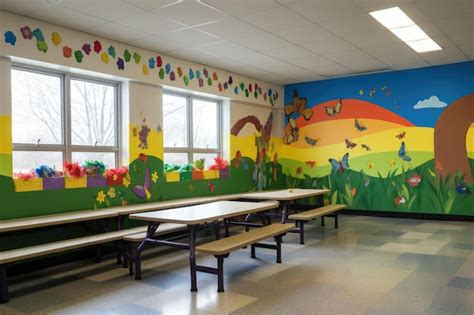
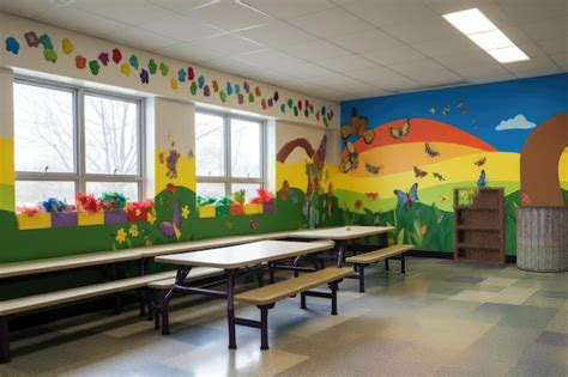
+ bookcase [452,186,507,266]
+ trash can [515,205,568,274]
